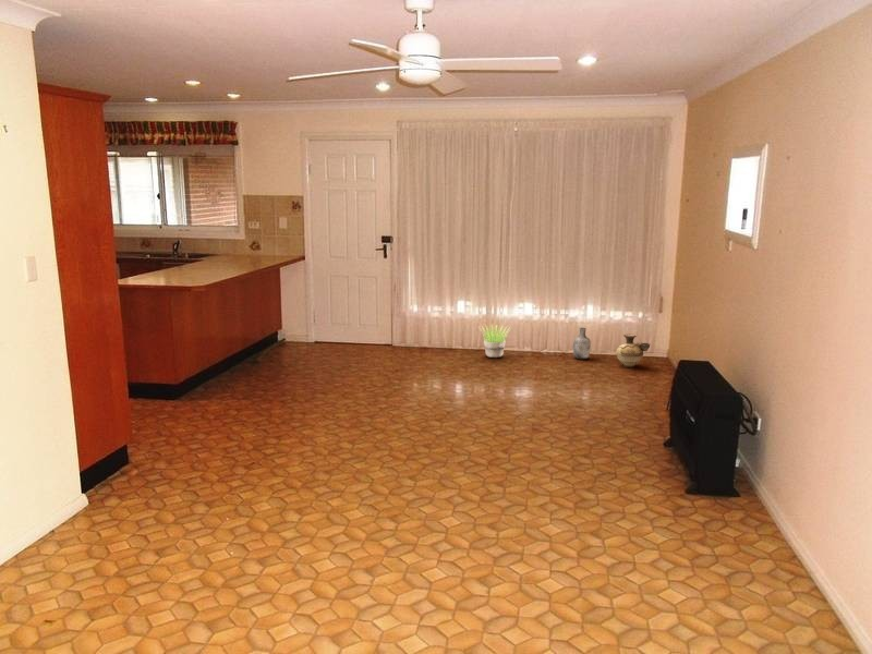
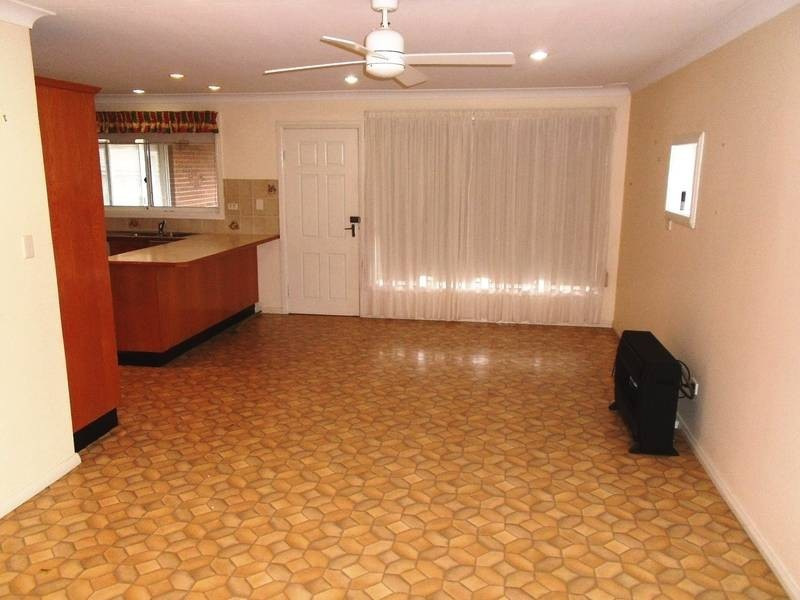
- vase [572,327,592,360]
- potted plant [477,323,511,359]
- ceramic jug [615,332,651,368]
